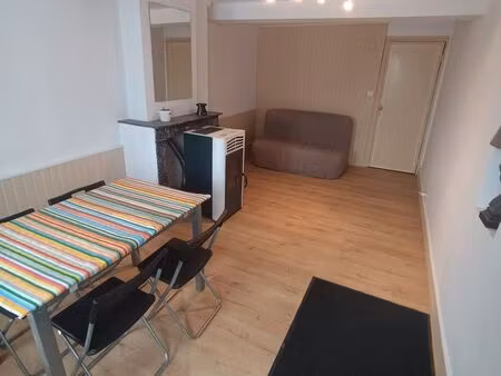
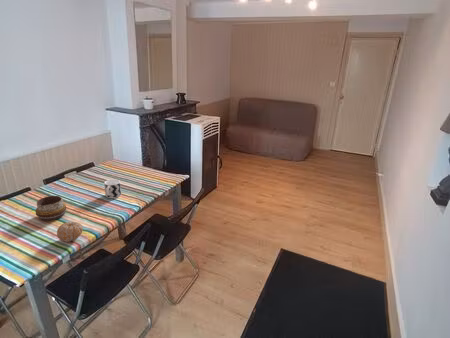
+ fruit [56,221,84,243]
+ cup [103,178,122,199]
+ decorative bowl [35,195,67,222]
